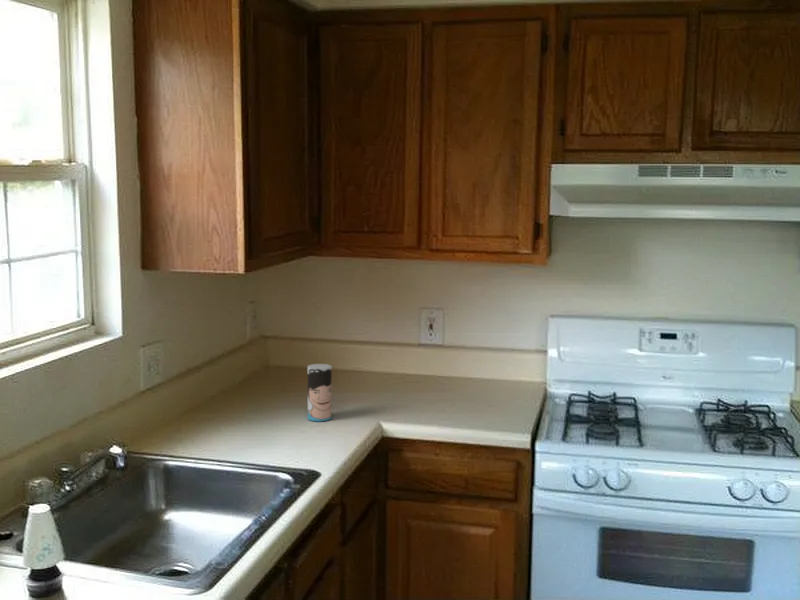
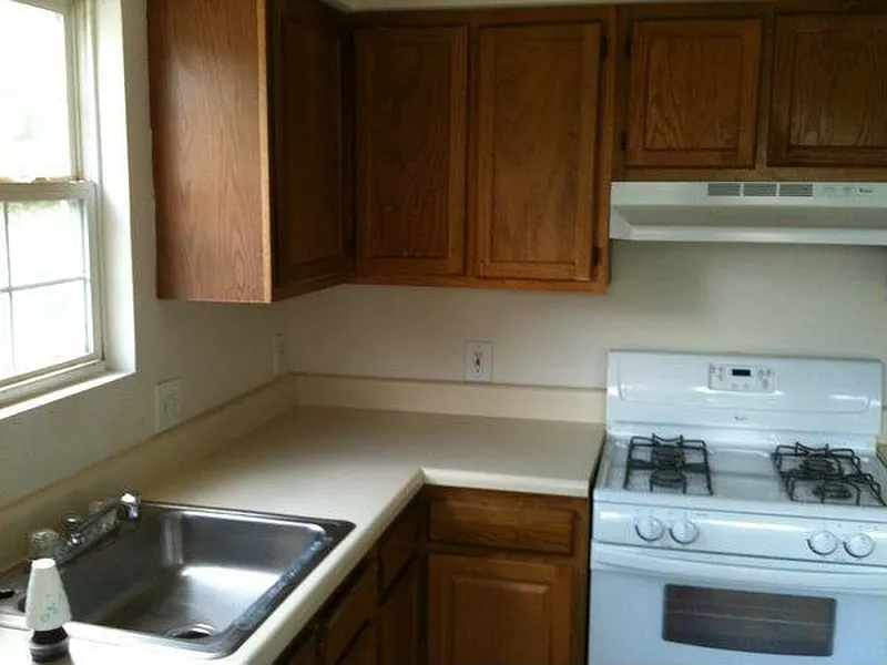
- cup [307,363,333,422]
